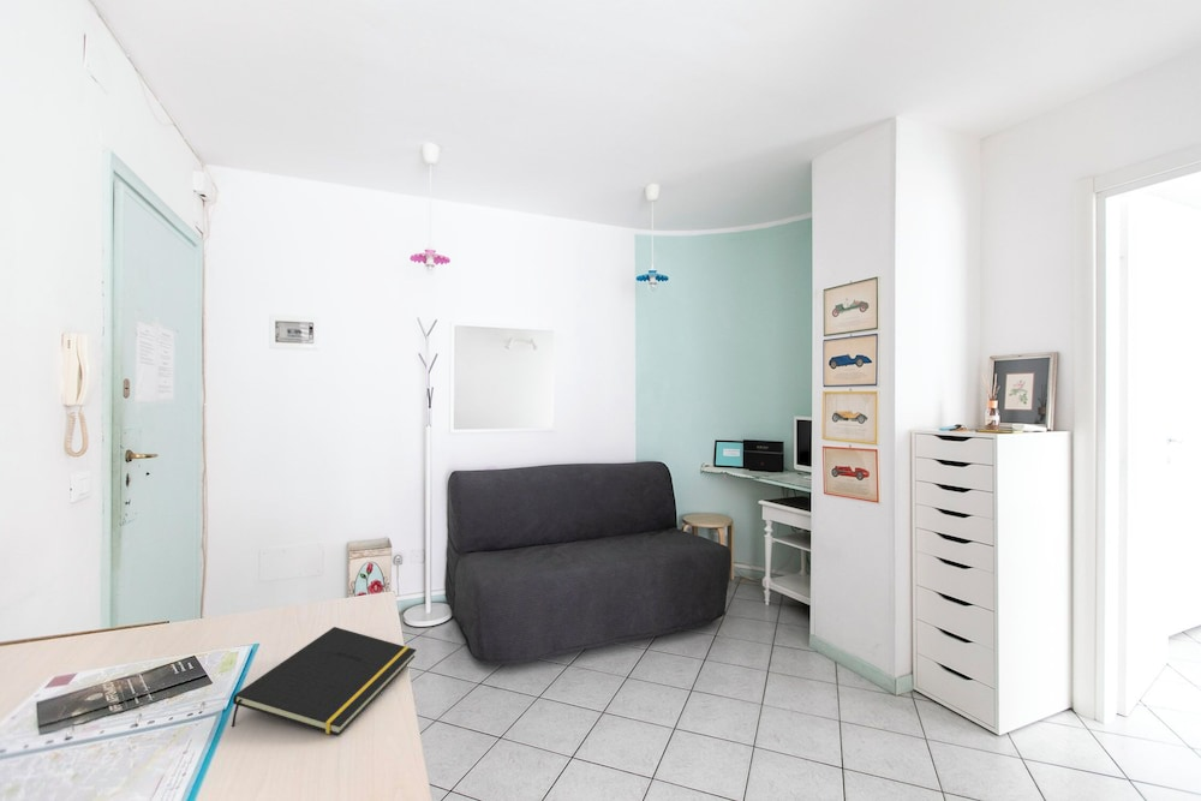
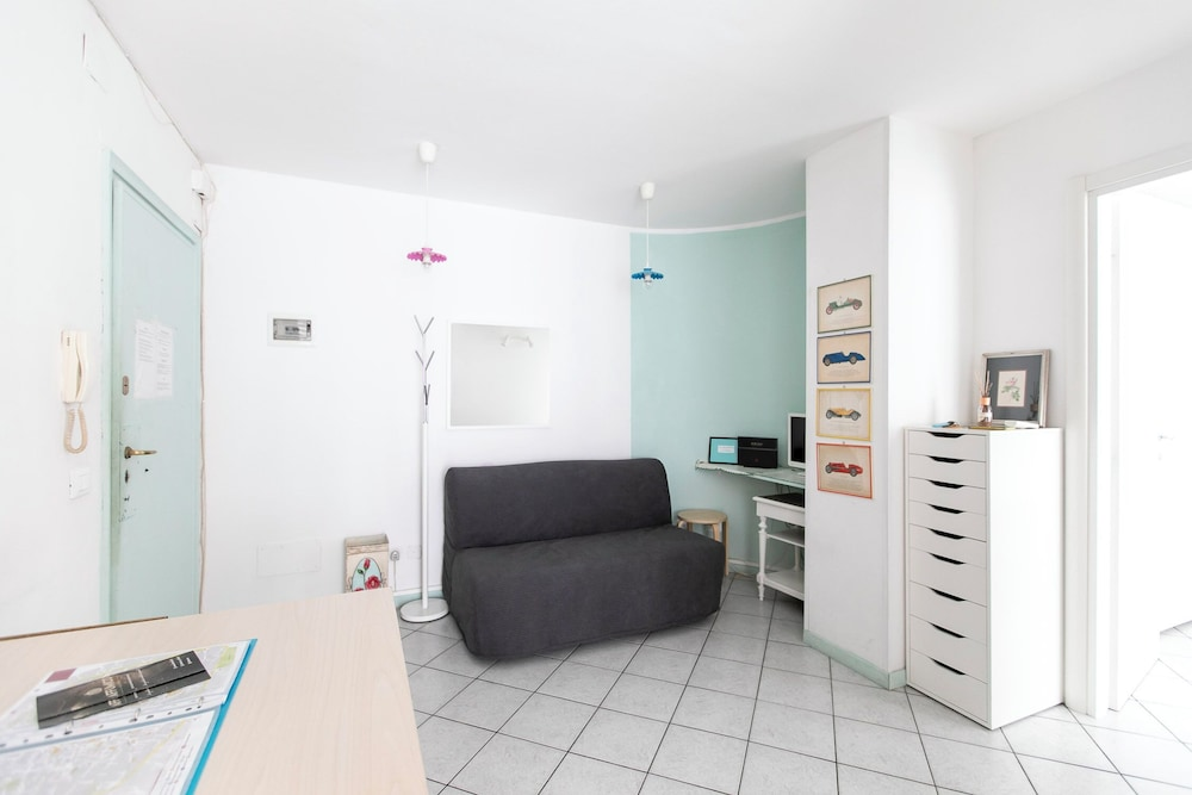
- notepad [231,626,417,736]
